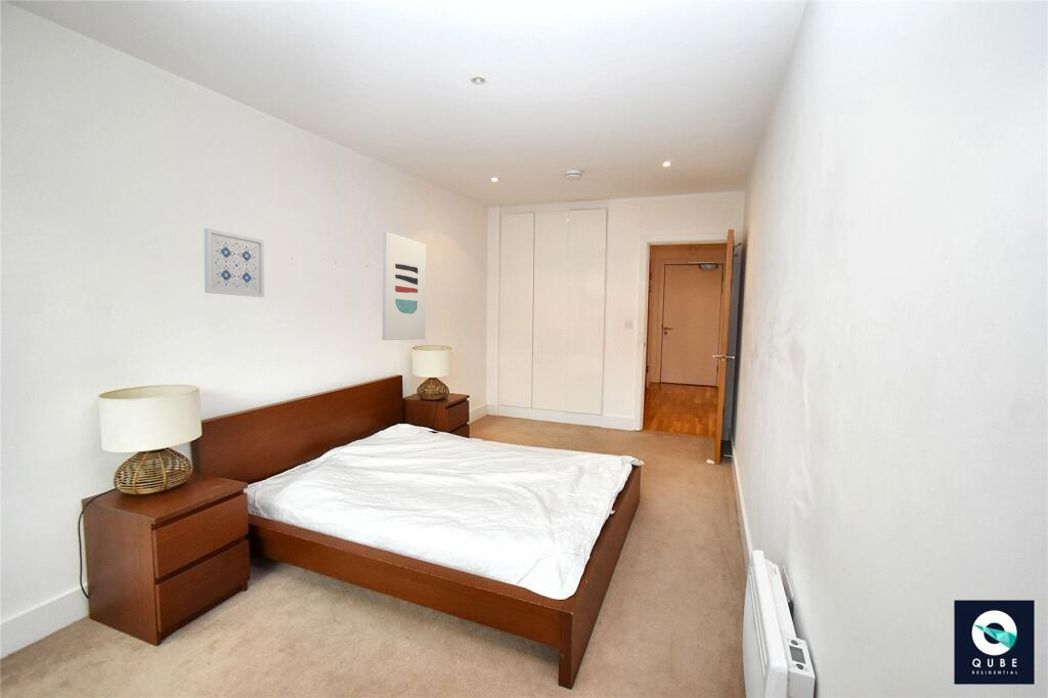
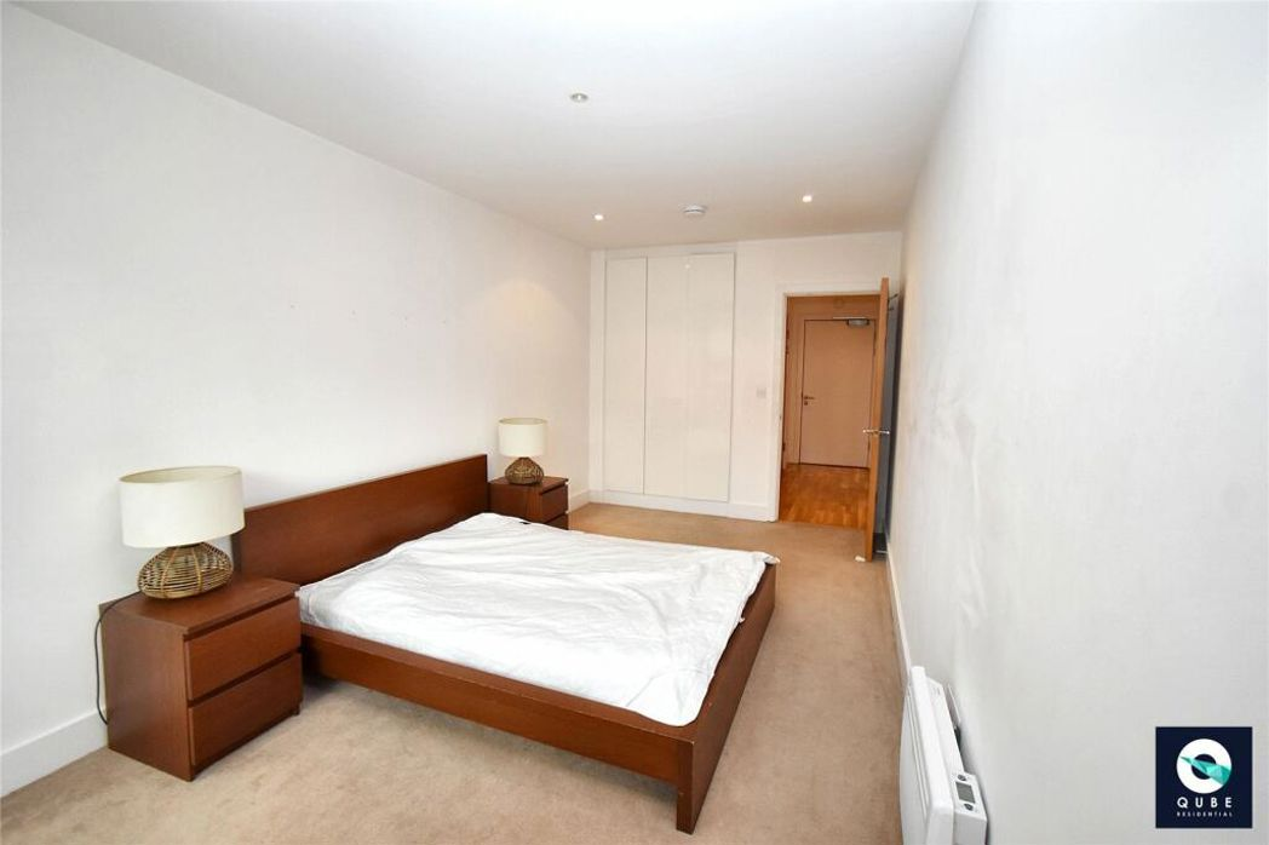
- wall art [203,227,265,298]
- wall art [381,230,427,341]
